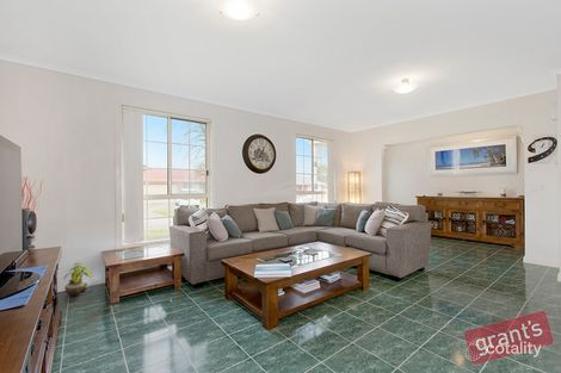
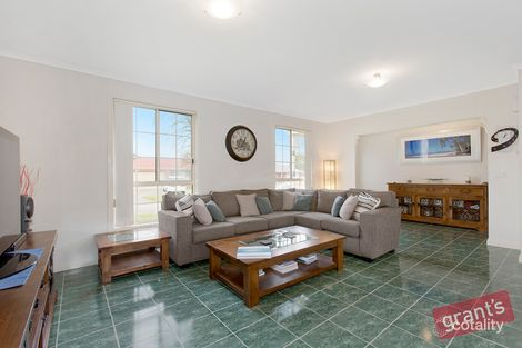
- potted plant [62,262,93,298]
